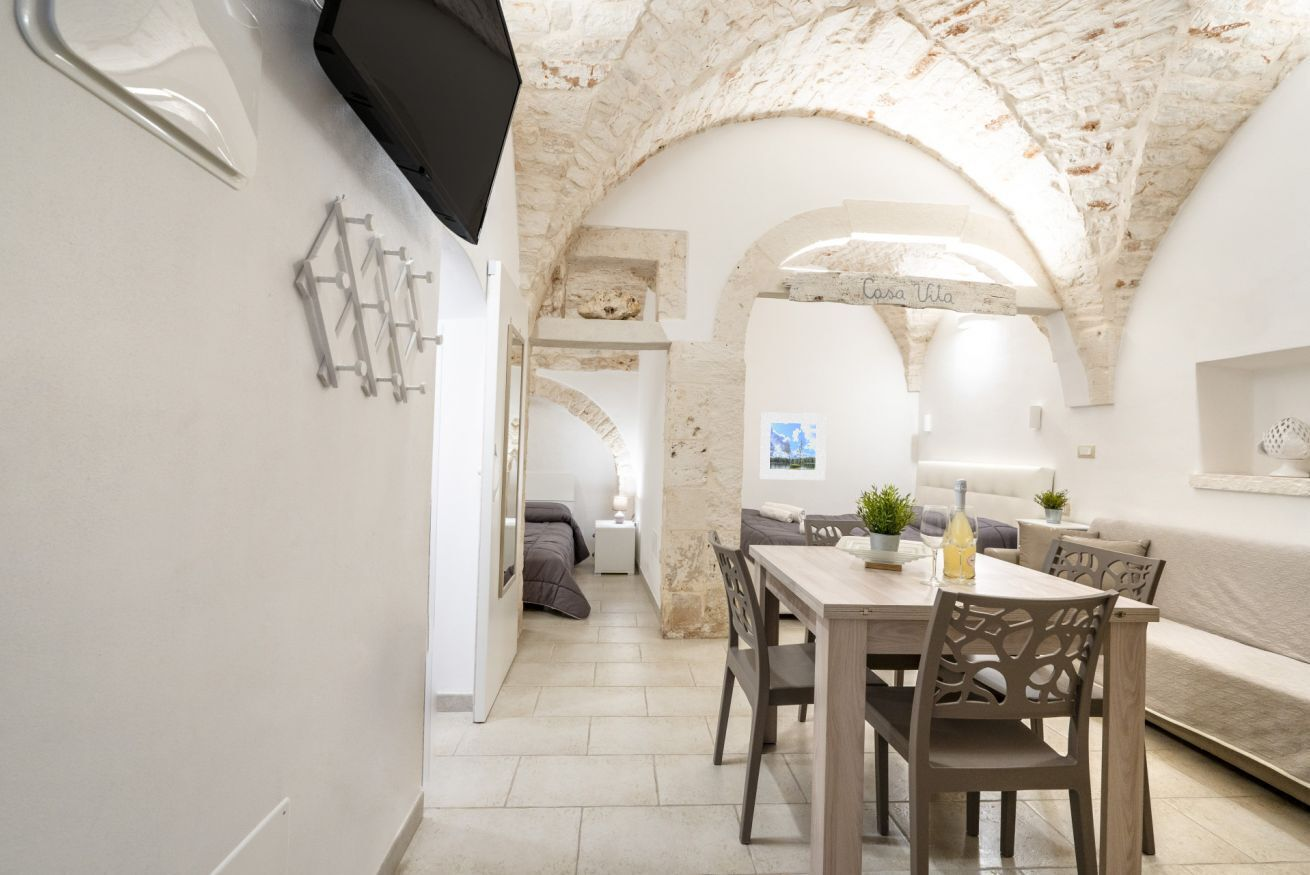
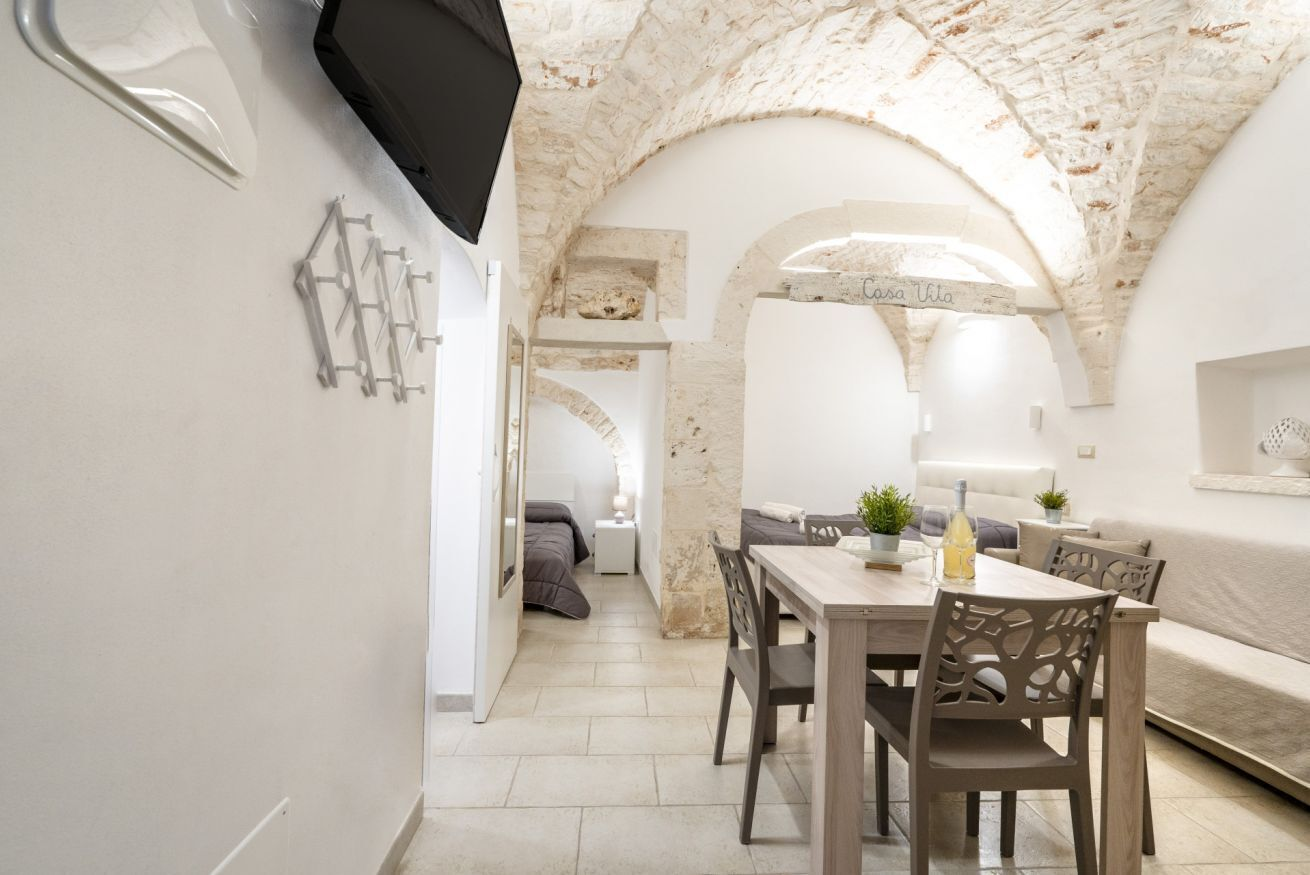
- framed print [758,411,827,481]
